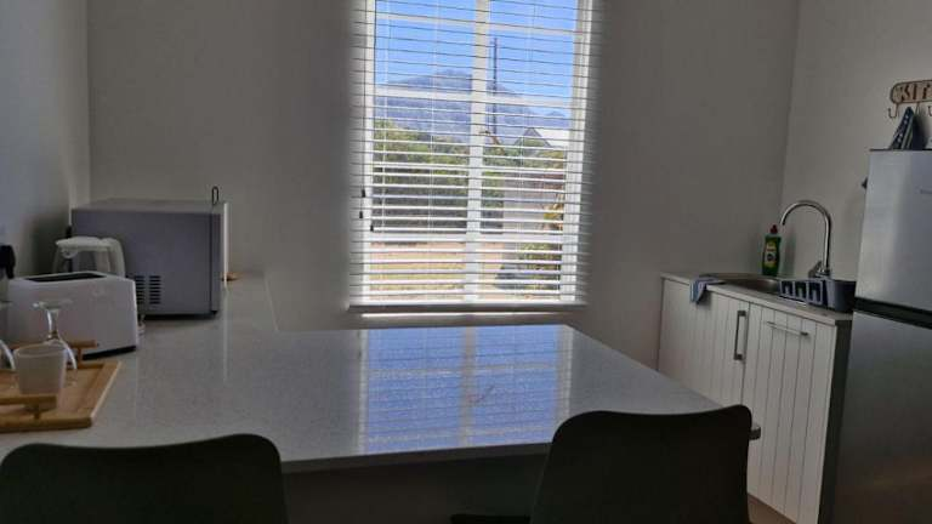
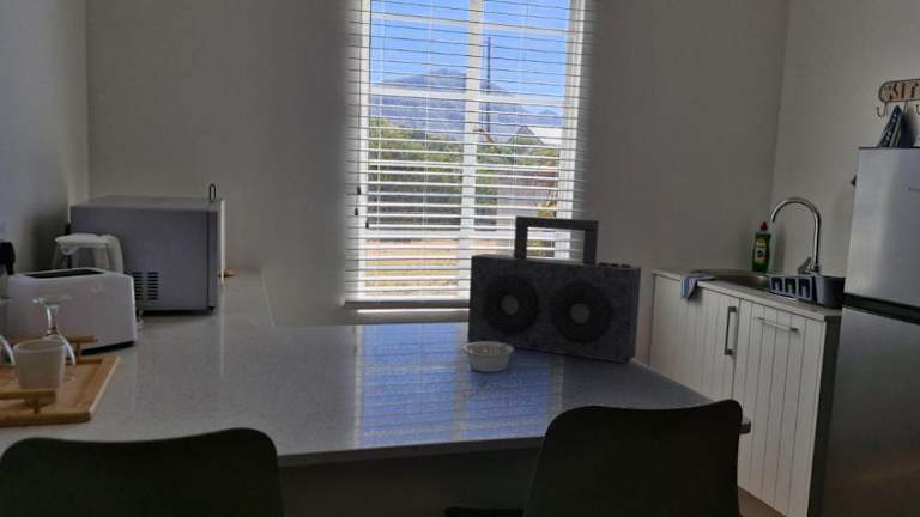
+ legume [462,339,516,373]
+ speaker [466,214,642,365]
